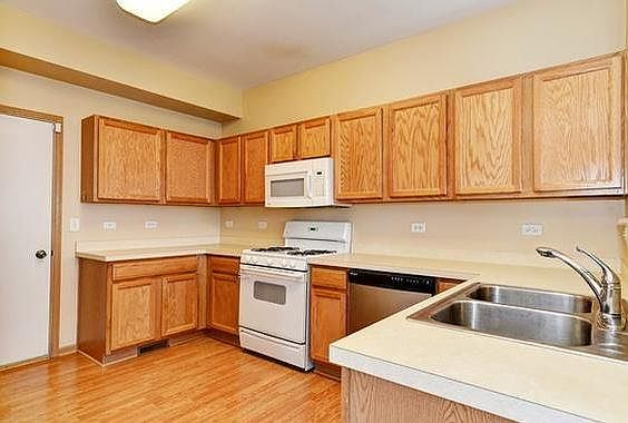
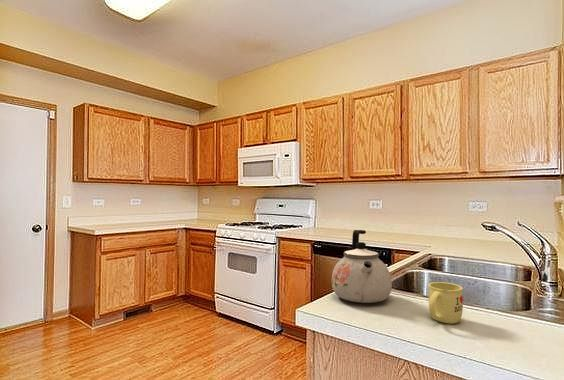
+ kettle [331,229,393,304]
+ mug [427,281,464,325]
